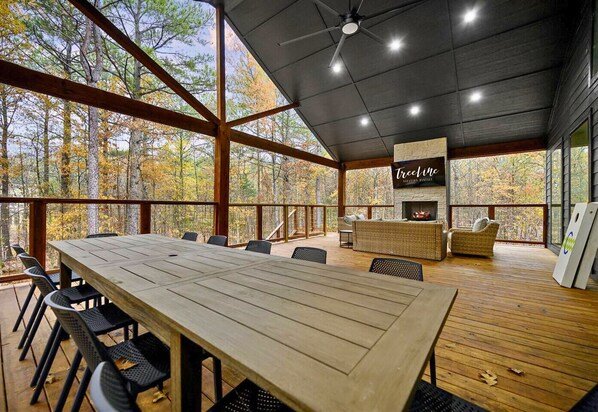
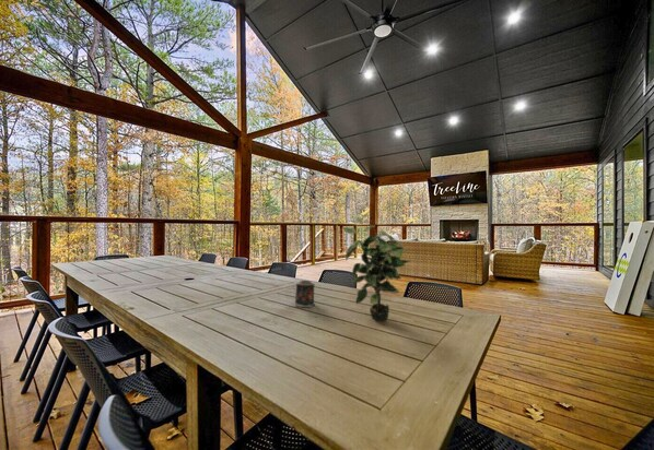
+ potted plant [341,225,411,322]
+ candle [294,280,316,308]
